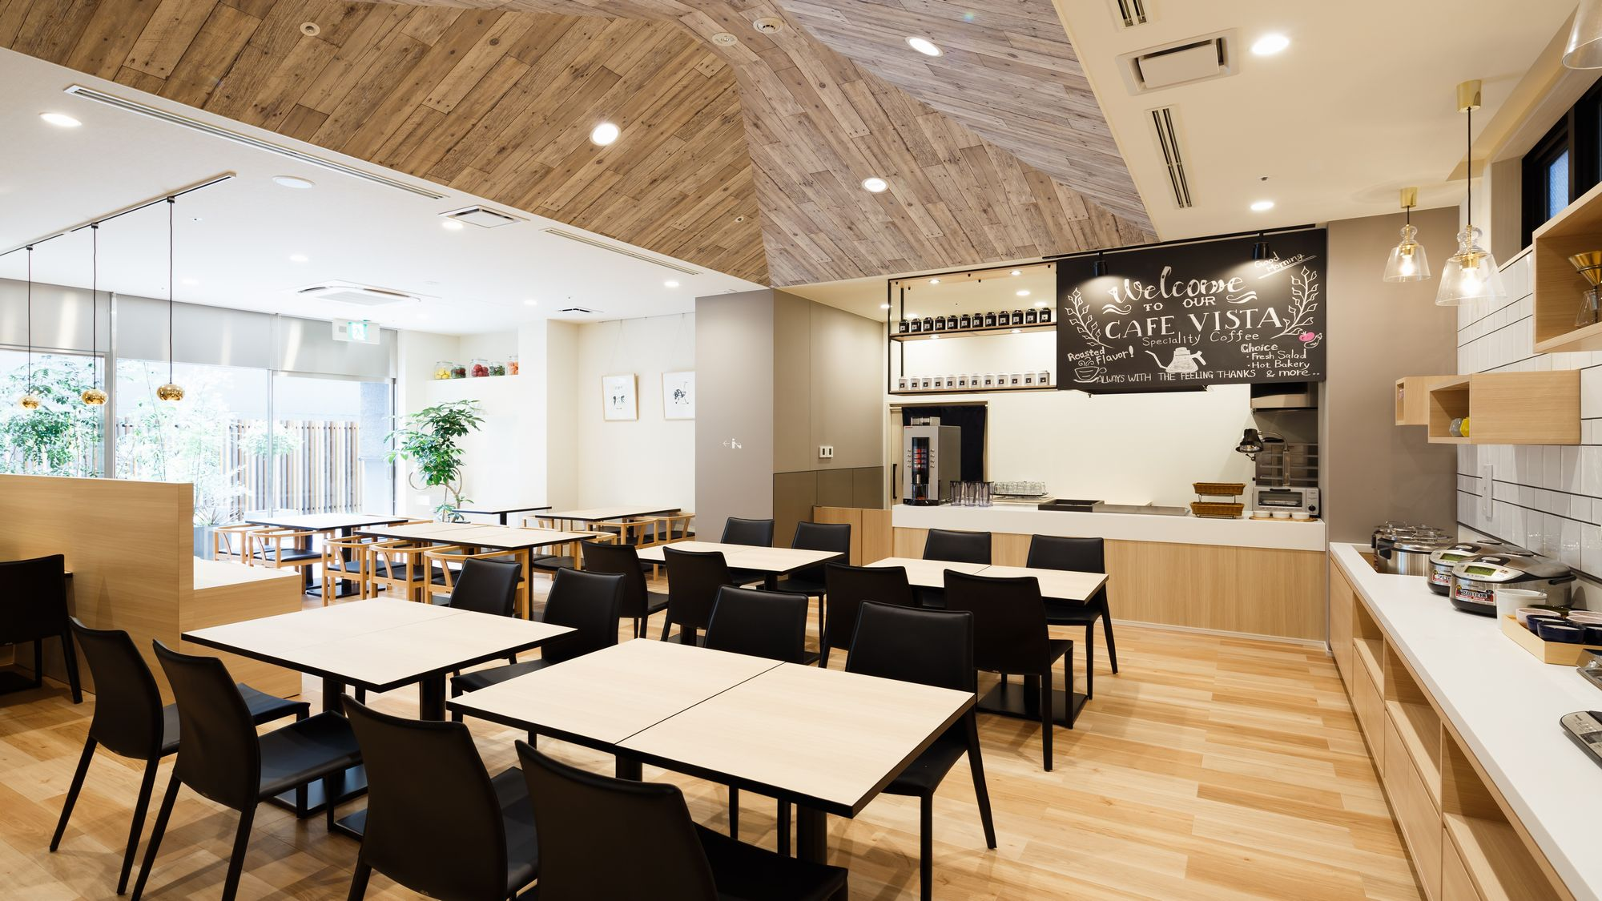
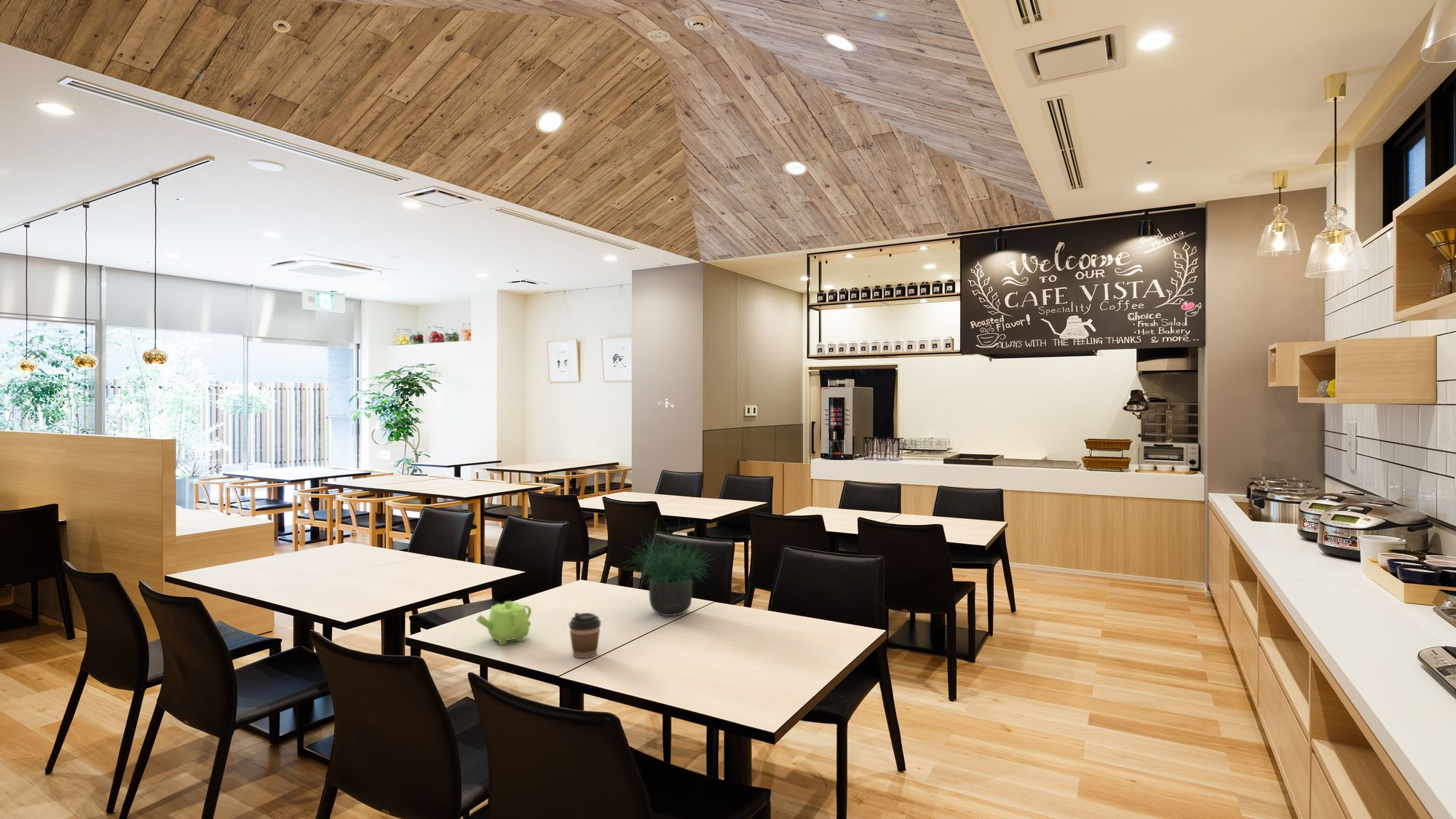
+ potted plant [620,513,716,617]
+ coffee cup [568,612,601,659]
+ teapot [475,601,532,646]
